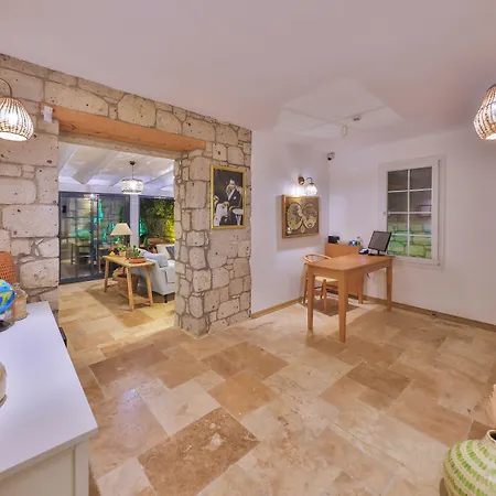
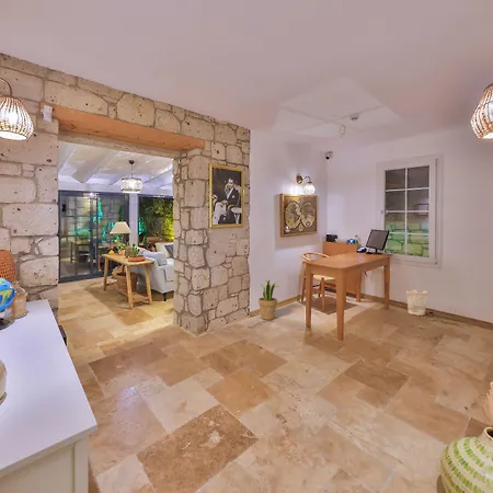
+ potted plant [257,279,279,321]
+ wastebasket [405,289,428,317]
